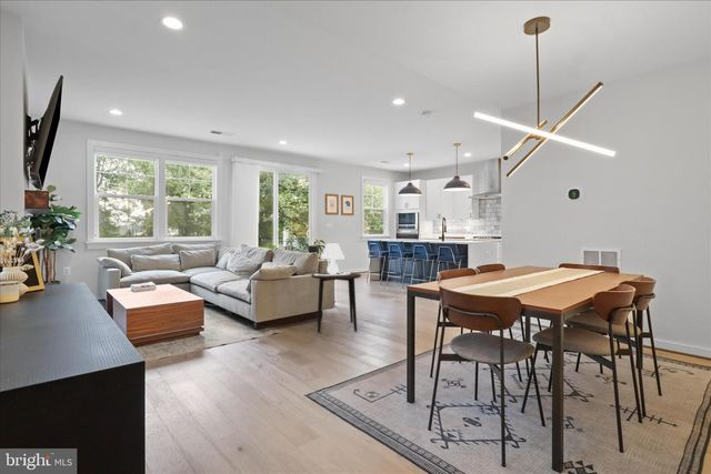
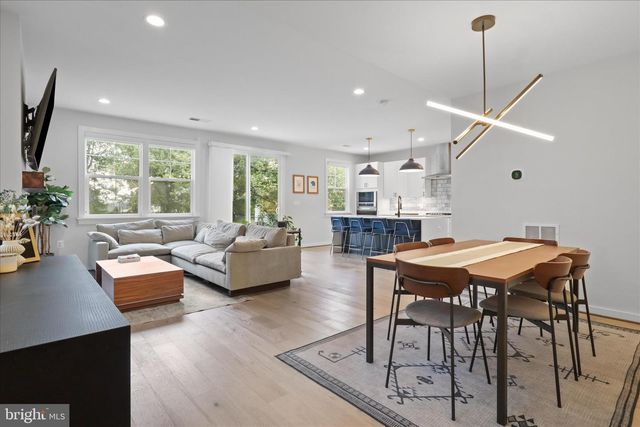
- table lamp [312,243,351,275]
- side table [310,271,362,333]
